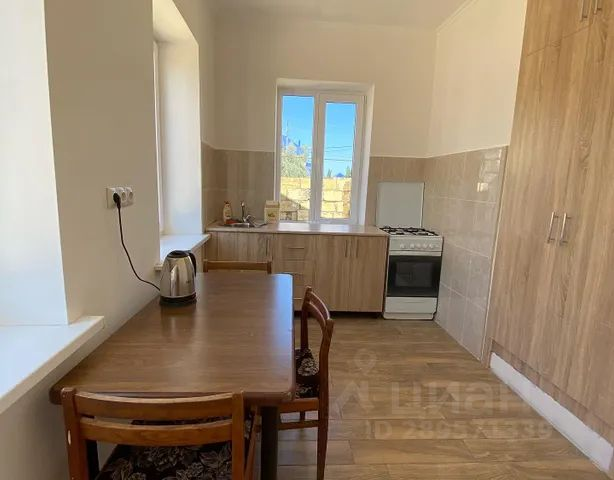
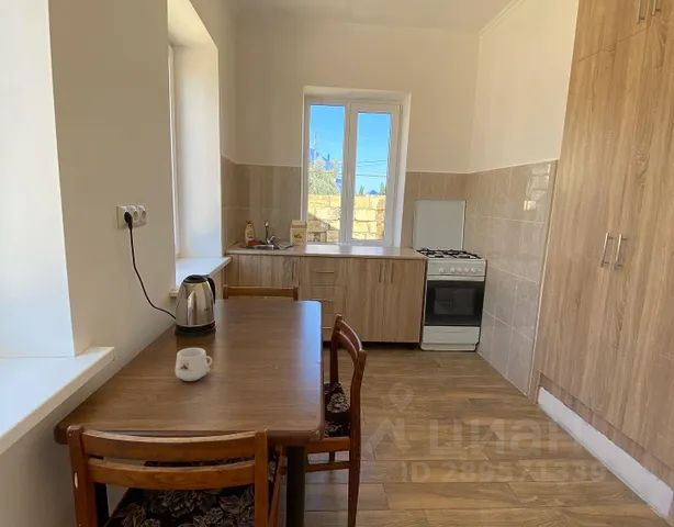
+ mug [175,347,213,382]
